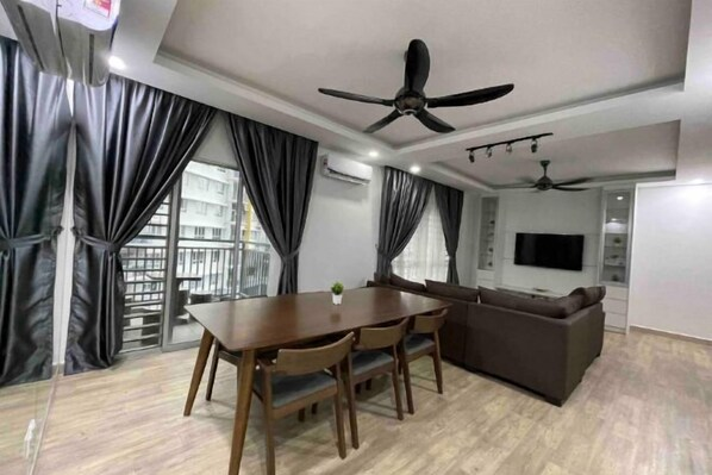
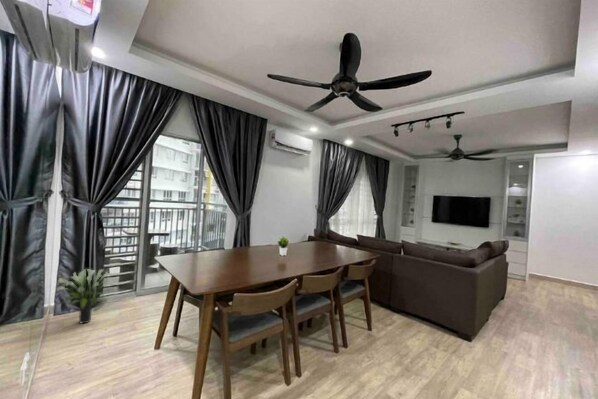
+ potted plant [56,268,119,324]
